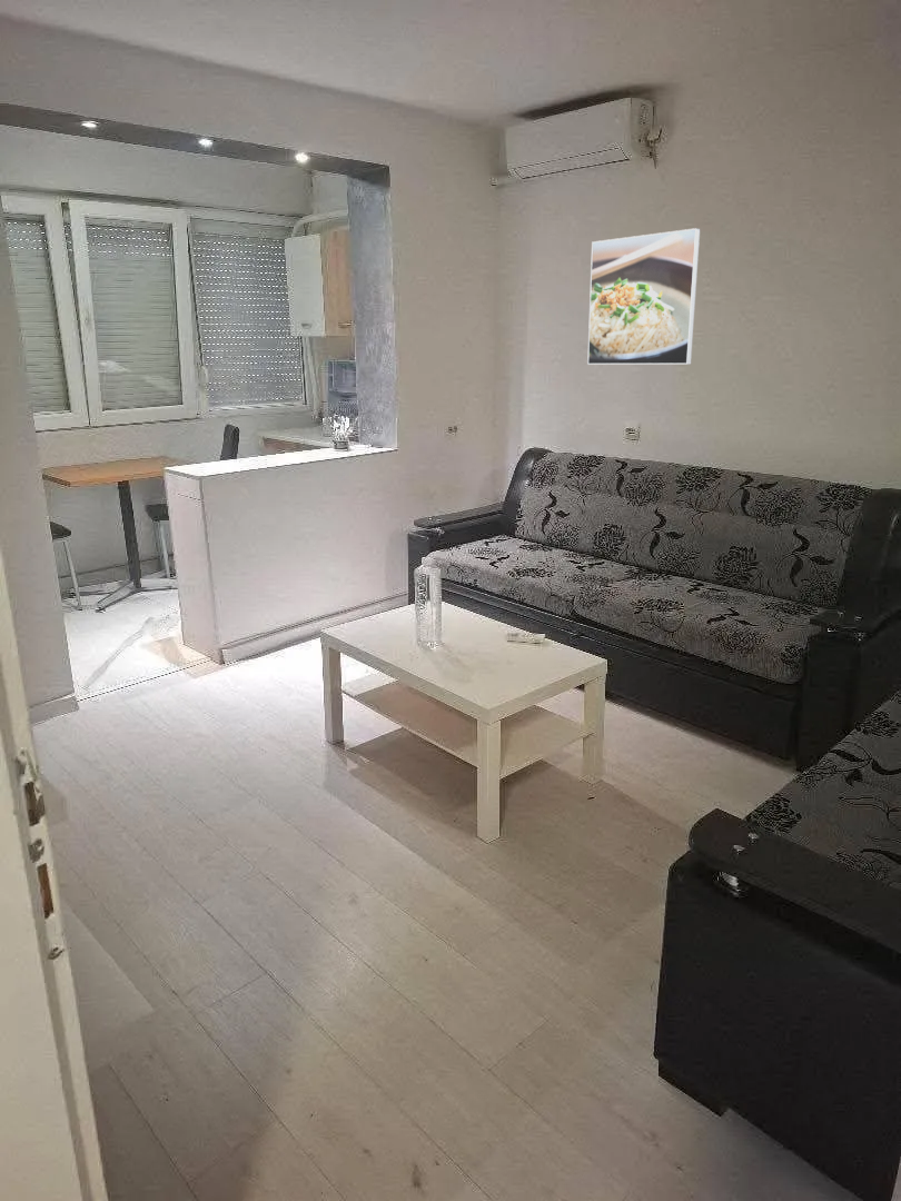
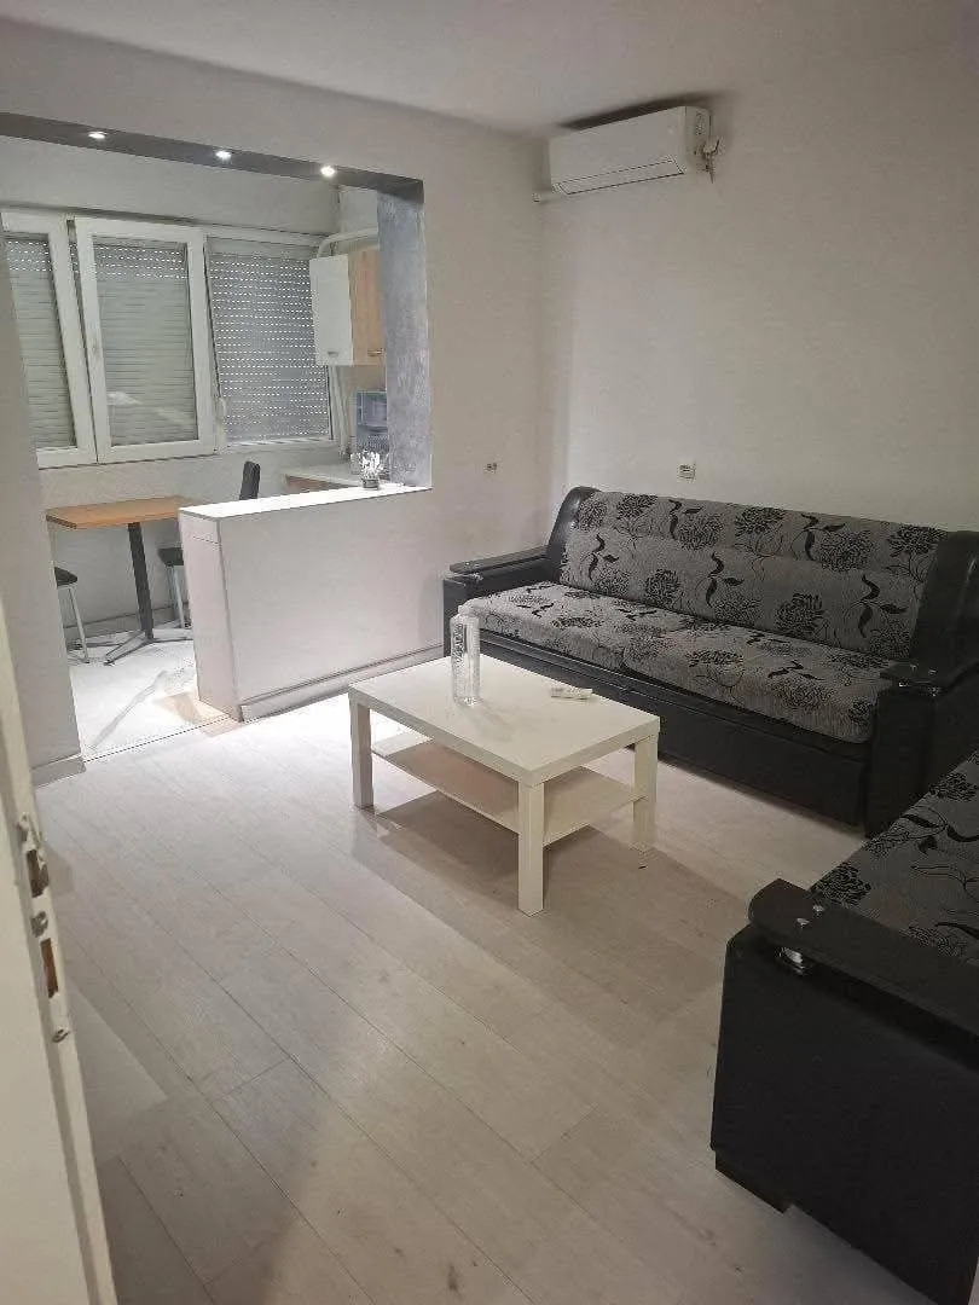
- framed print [586,227,701,366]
